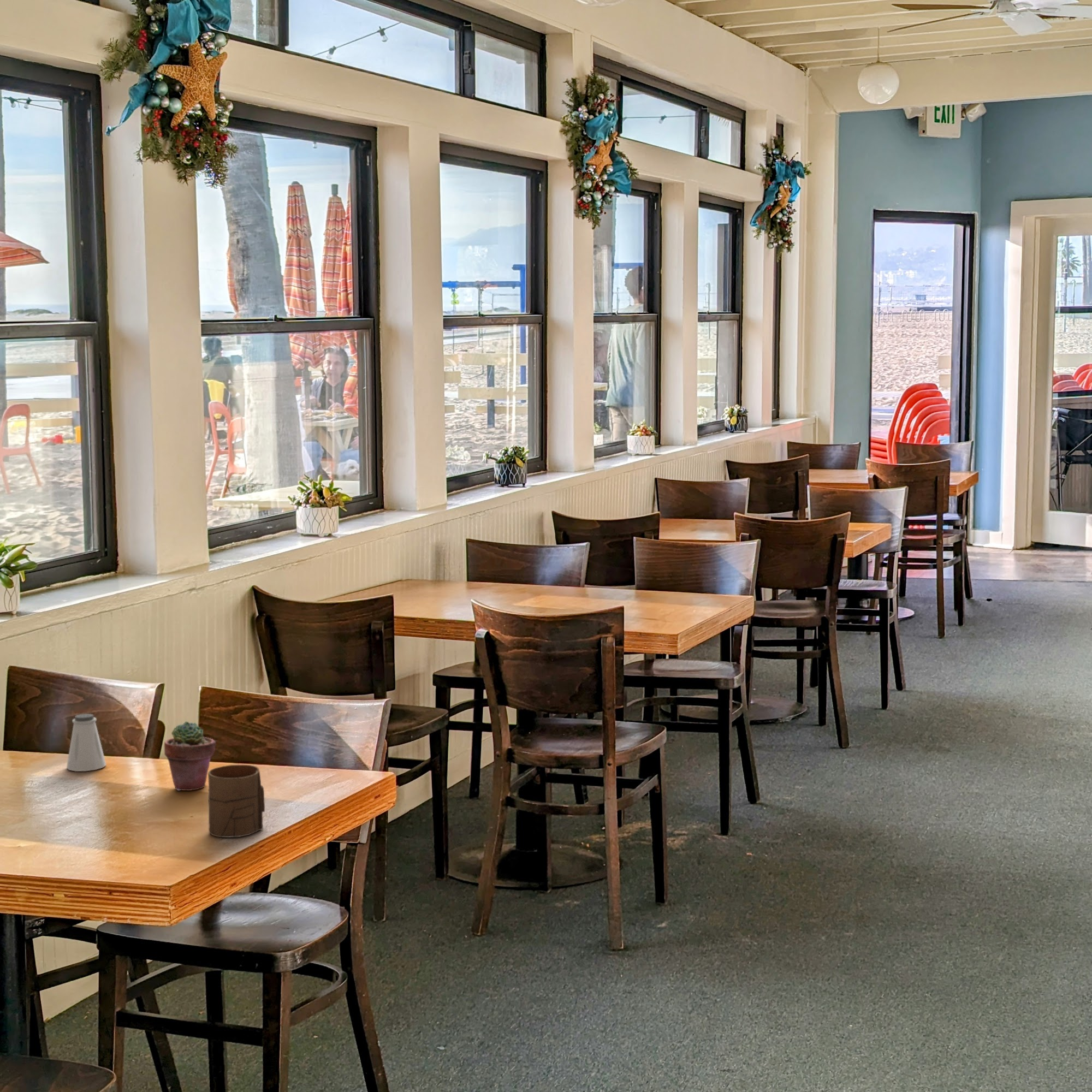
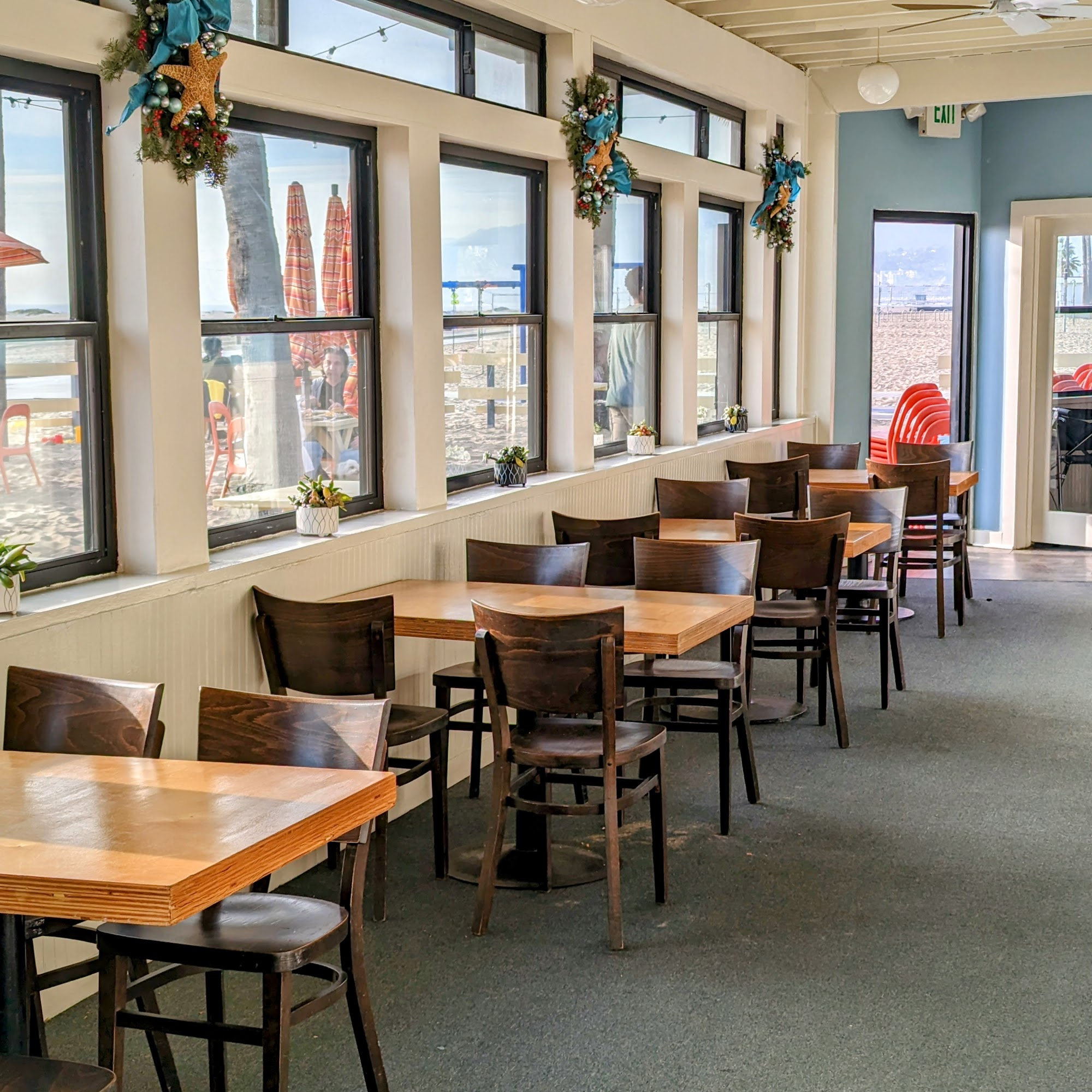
- potted succulent [164,721,216,791]
- saltshaker [66,713,106,772]
- cup [207,764,265,838]
